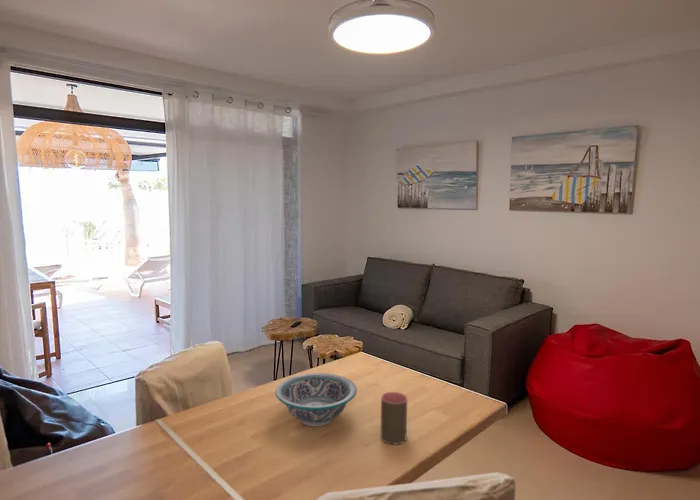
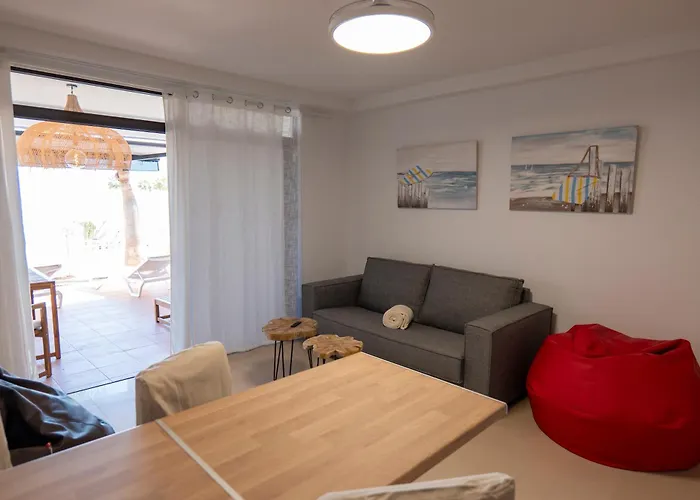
- bowl [275,372,358,428]
- cup [380,391,408,446]
